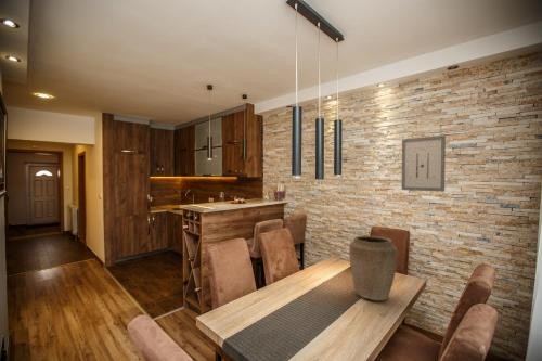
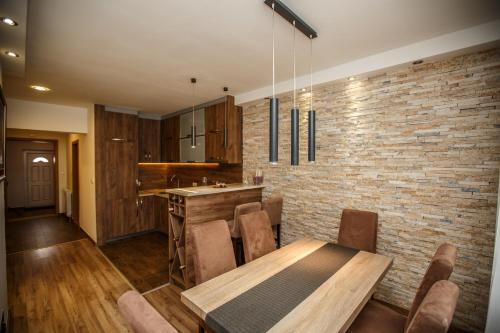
- wall art [401,134,447,193]
- vase [348,235,399,301]
